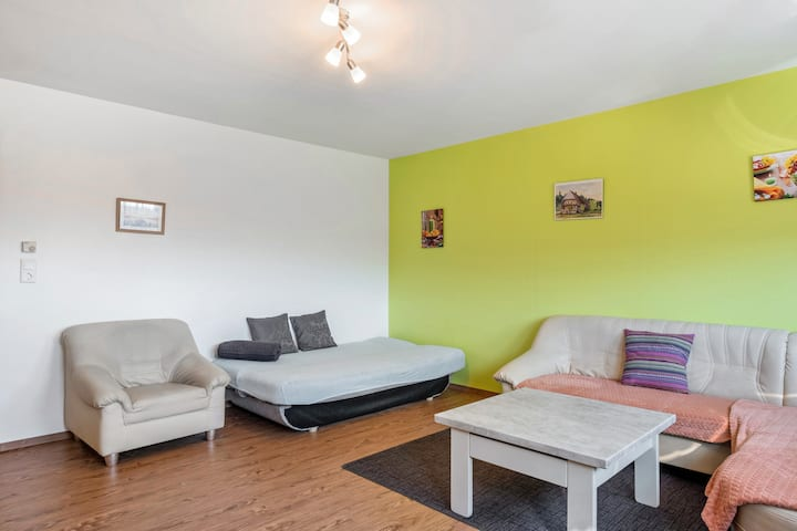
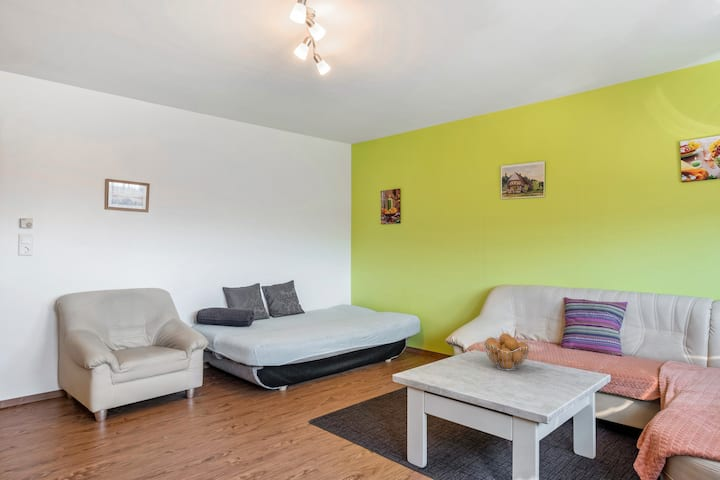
+ fruit basket [483,332,531,372]
